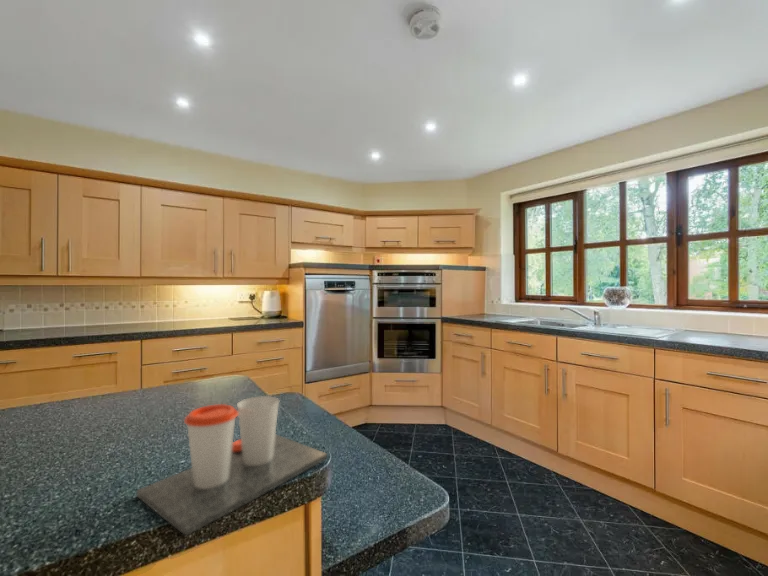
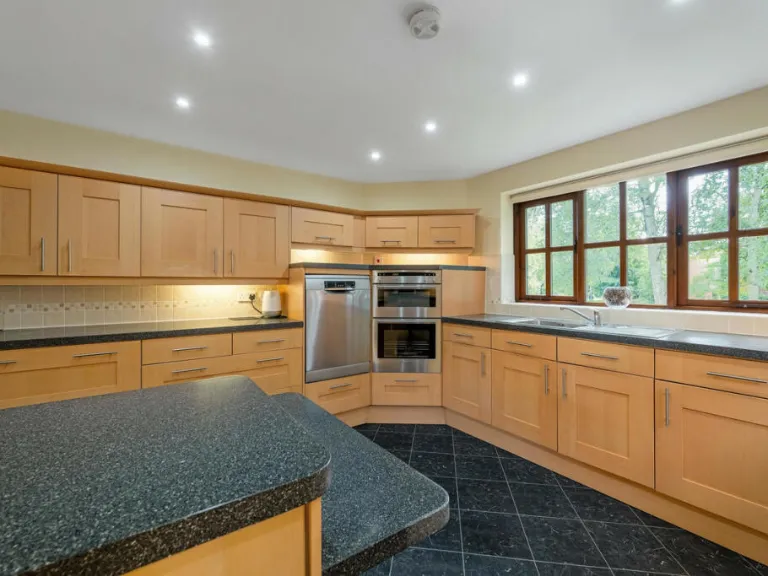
- cup [136,395,328,536]
